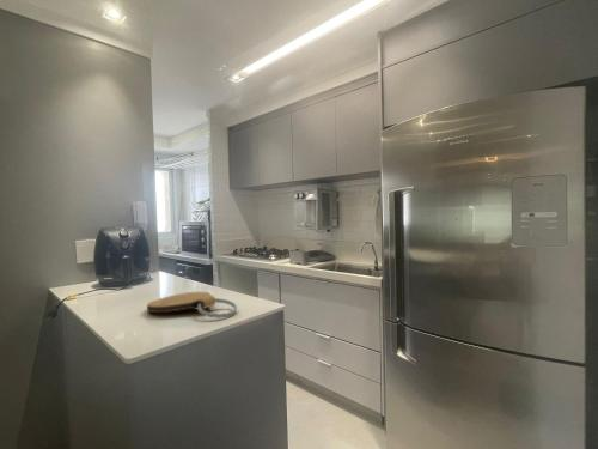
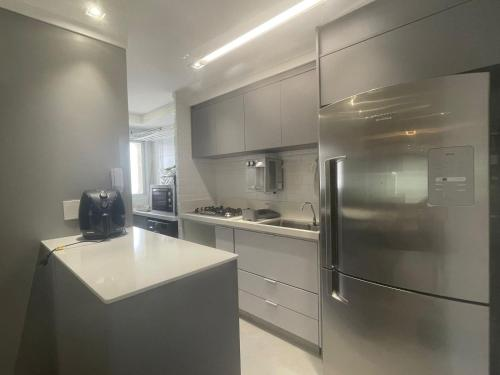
- key chain [146,291,238,320]
